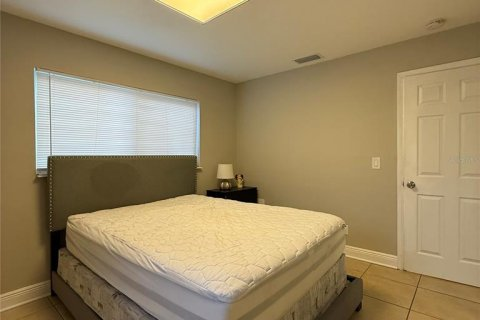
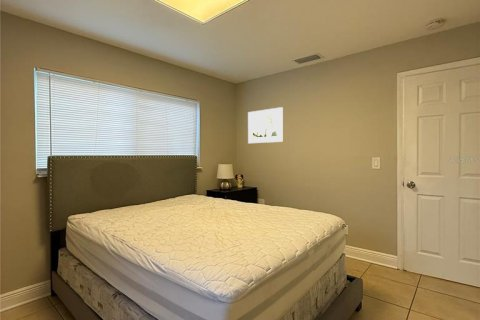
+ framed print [247,106,284,144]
